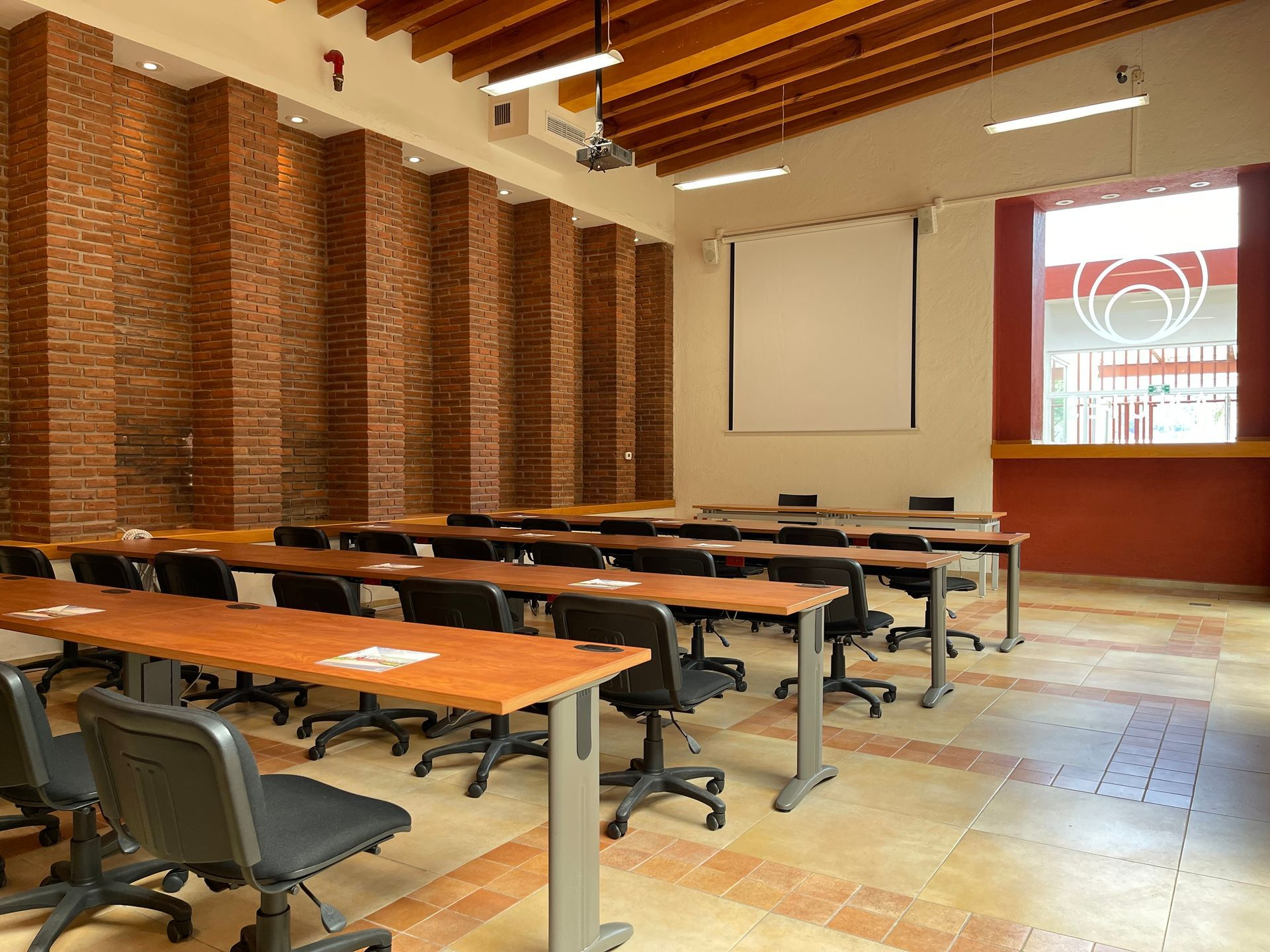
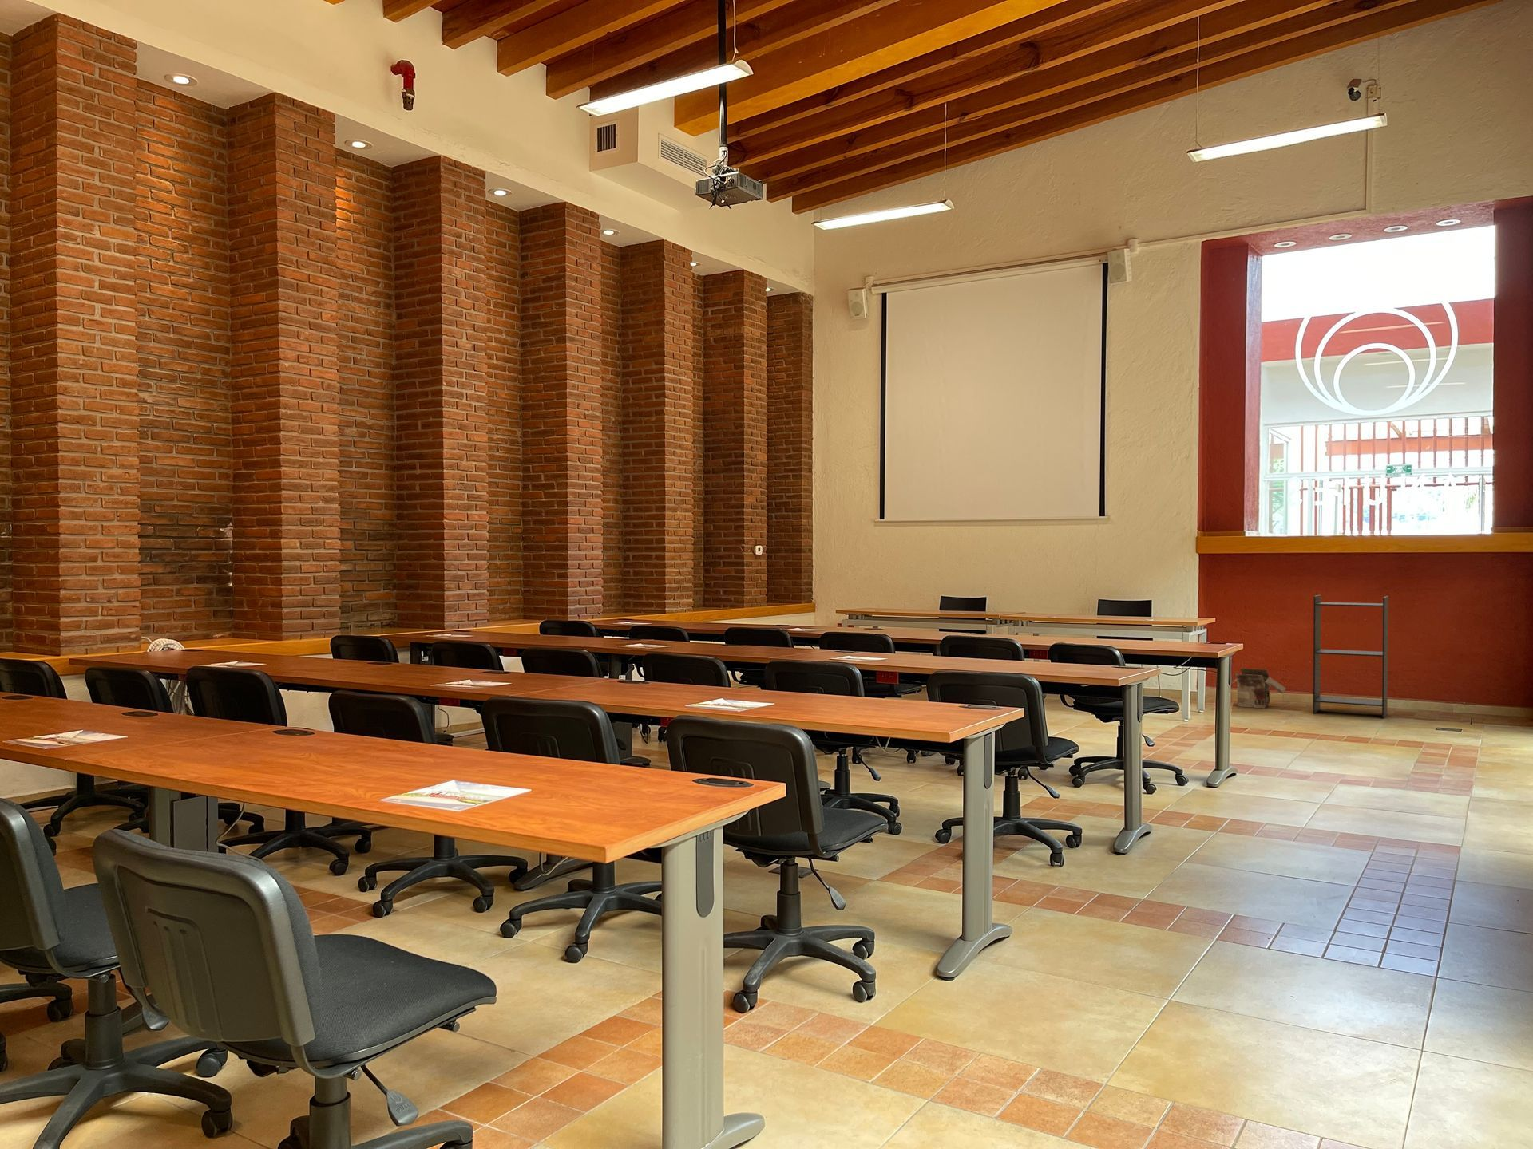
+ cardboard box [1231,667,1287,710]
+ bookshelf [1312,595,1389,719]
